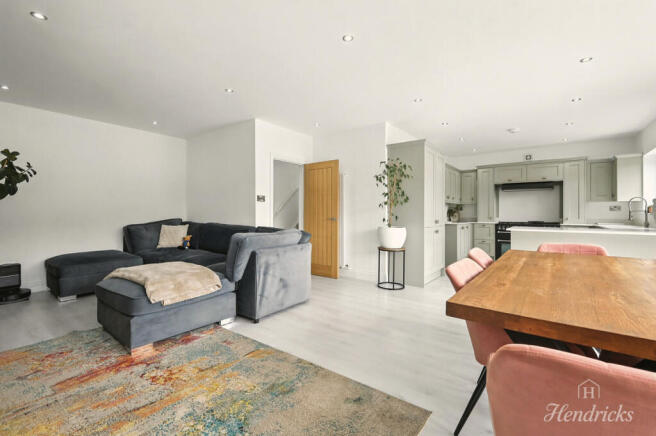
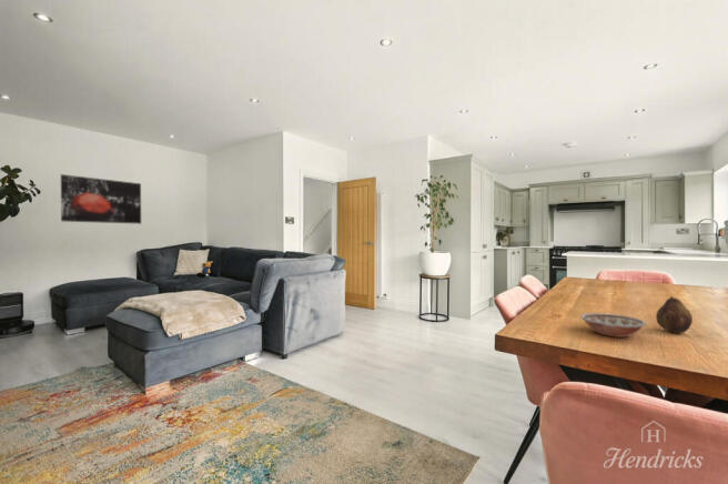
+ wall art [60,173,142,225]
+ fruit [655,295,694,334]
+ bowl [579,312,647,339]
